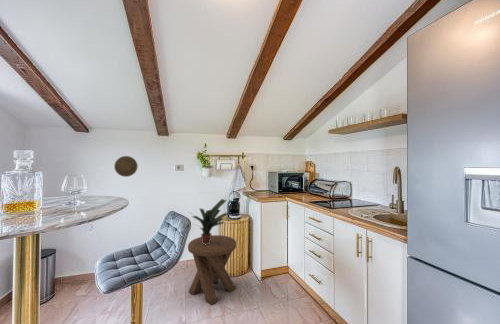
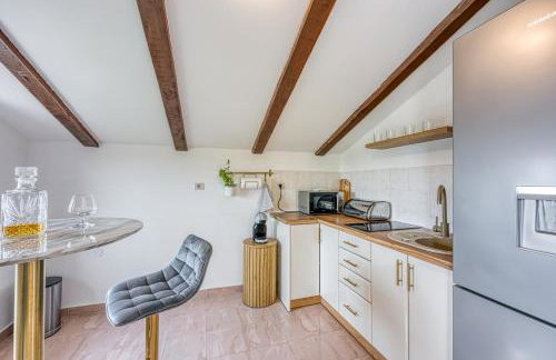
- music stool [187,234,237,306]
- decorative plate [113,155,139,178]
- potted plant [188,198,228,245]
